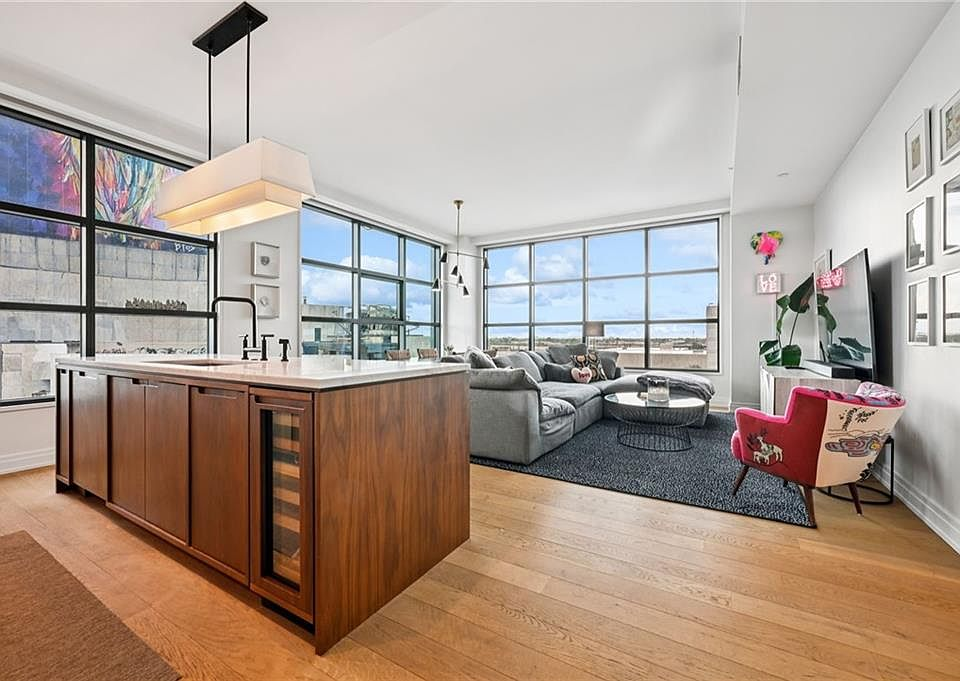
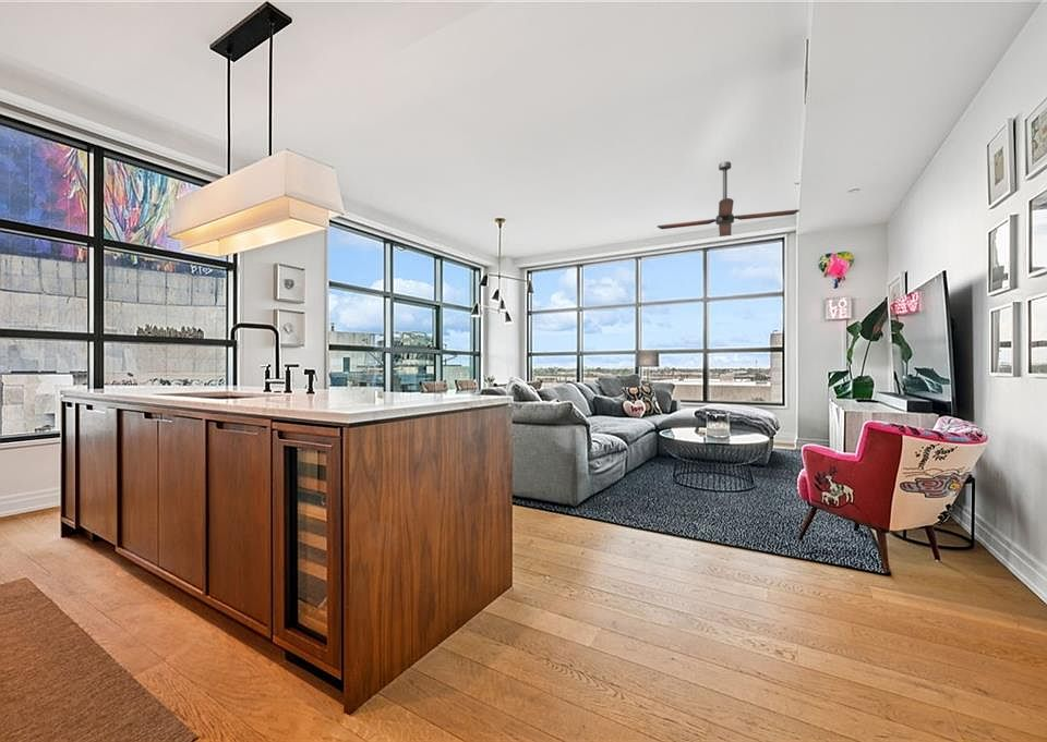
+ ceiling fan [657,160,801,238]
